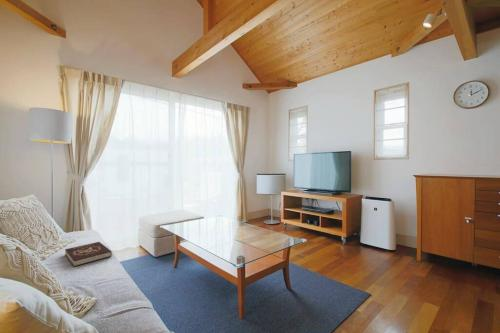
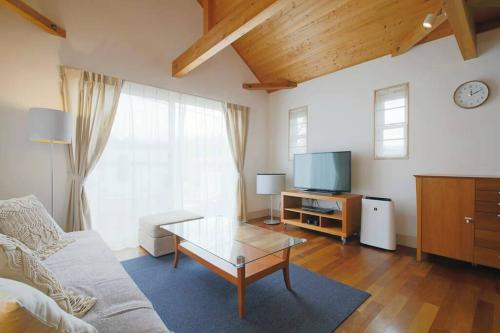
- book [64,241,113,267]
